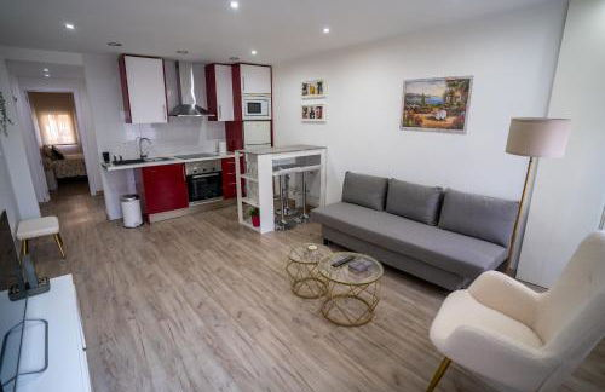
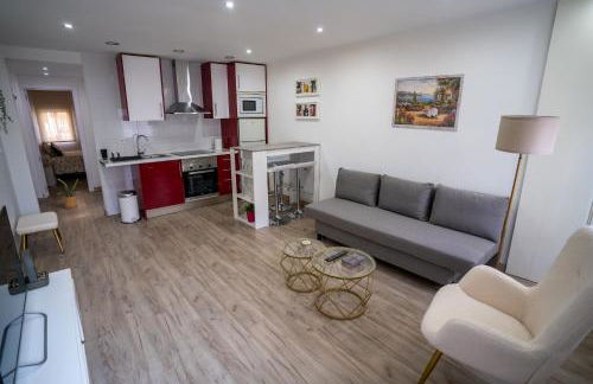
+ house plant [53,178,81,210]
